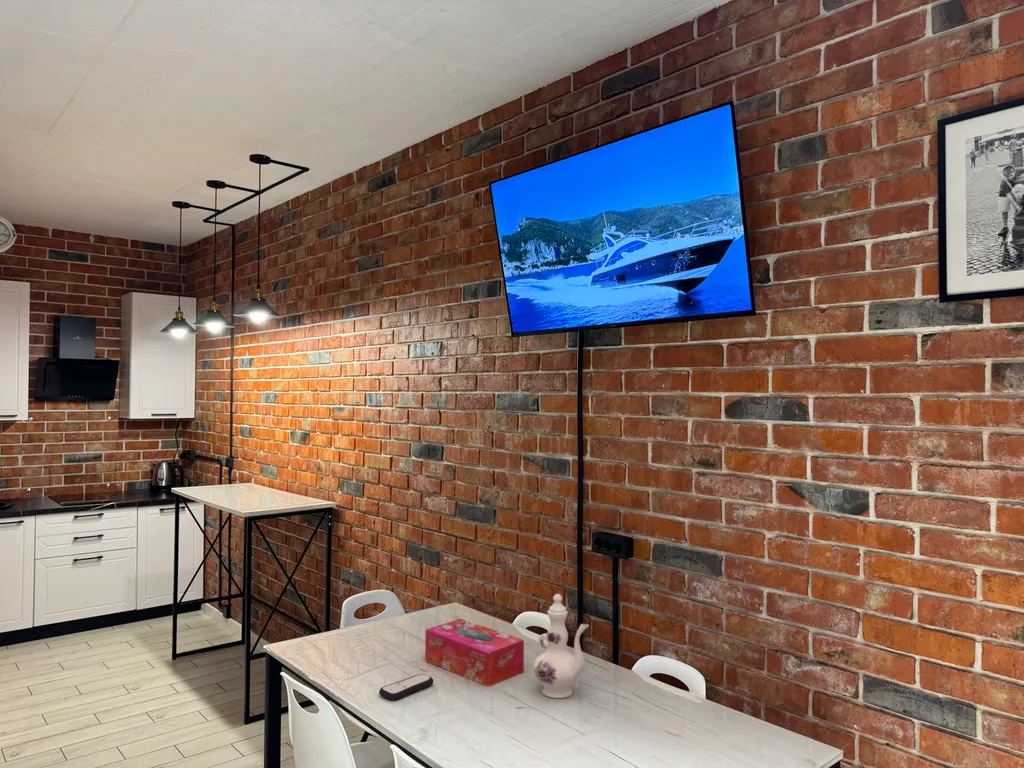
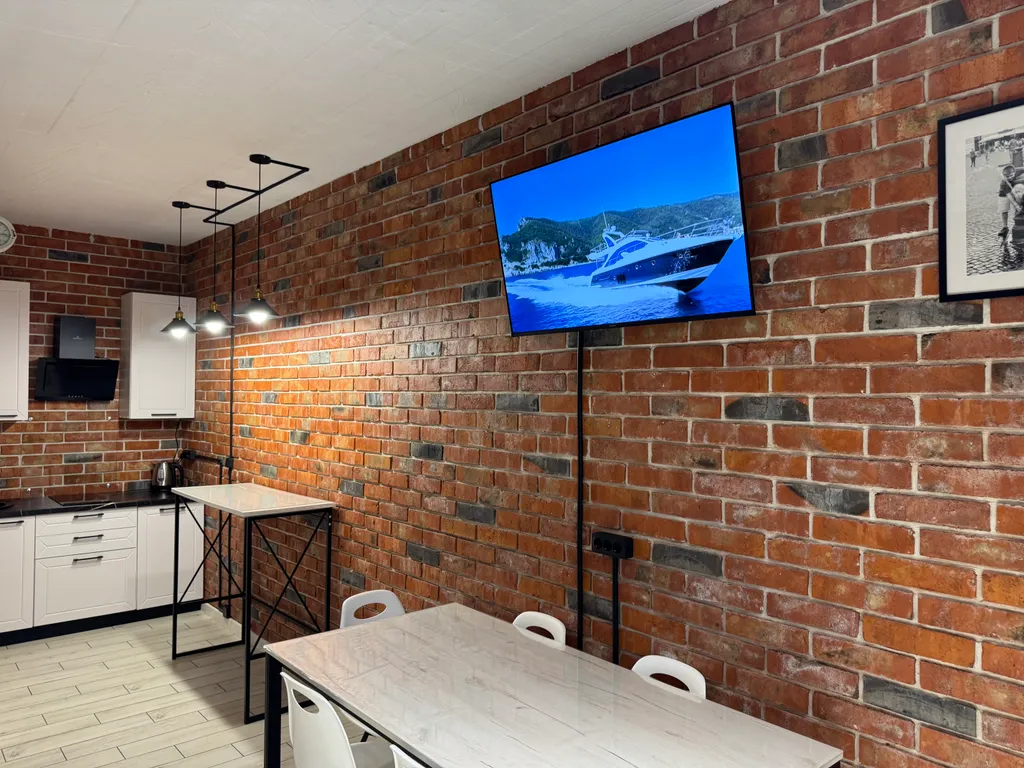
- chinaware [532,593,590,699]
- tissue box [424,618,525,688]
- remote control [378,673,434,701]
